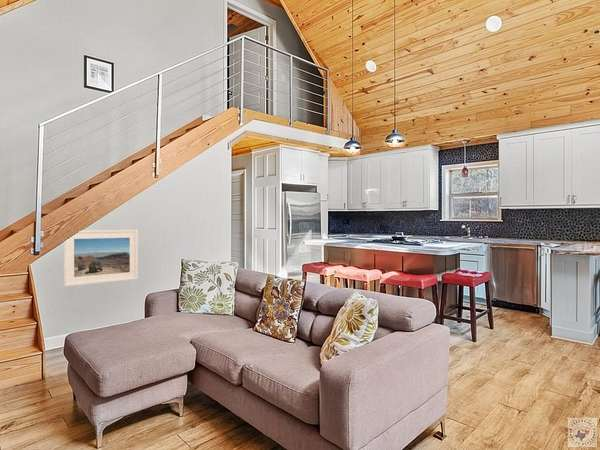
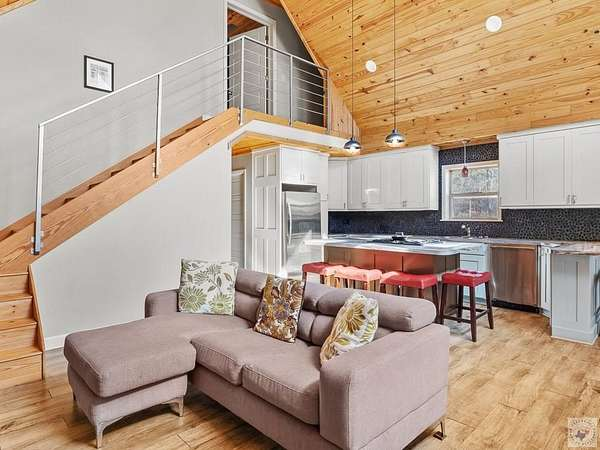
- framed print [63,229,139,287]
